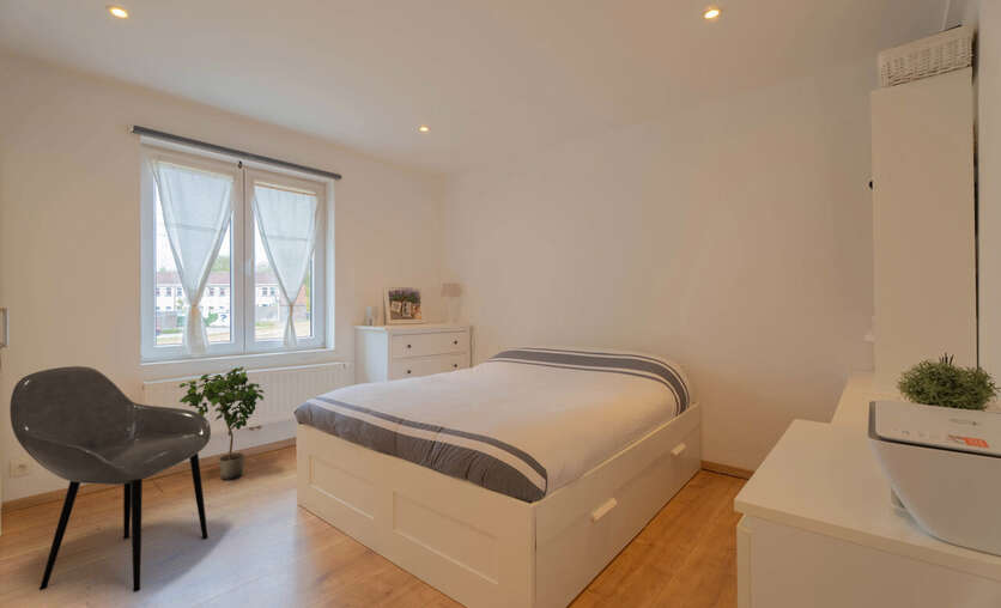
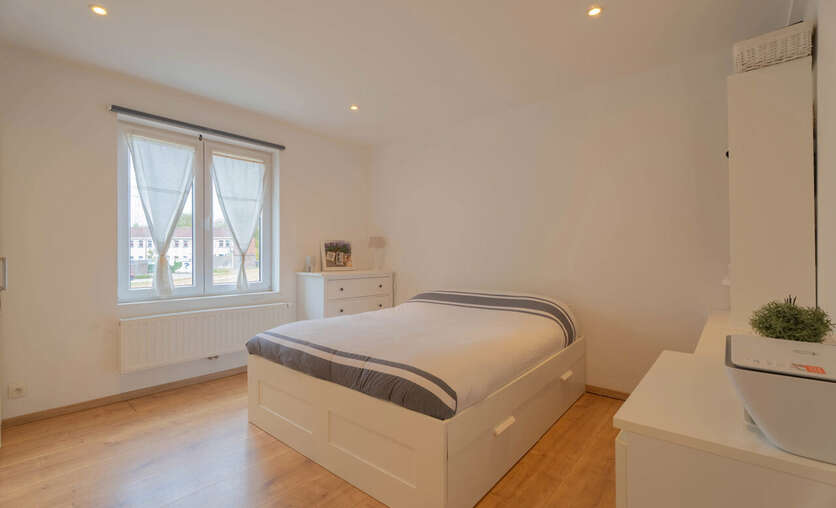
- armchair [8,365,212,592]
- potted plant [178,365,265,481]
